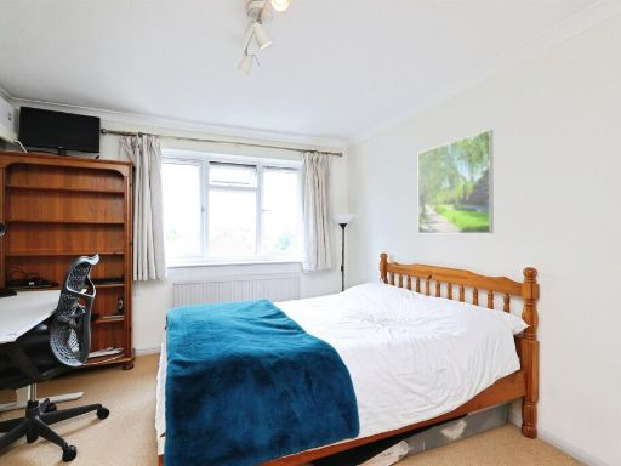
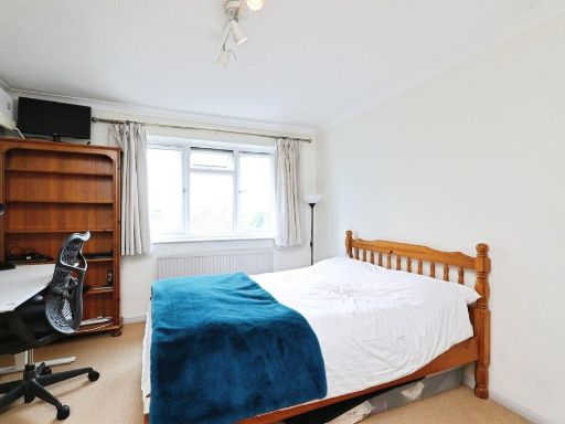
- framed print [417,129,495,234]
